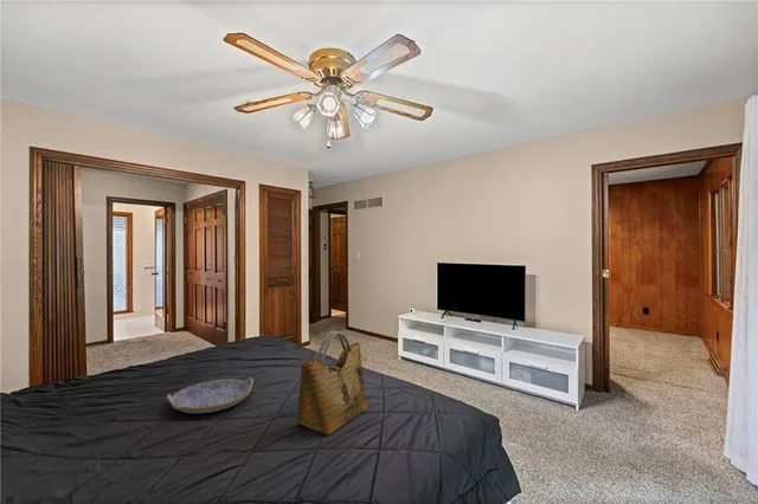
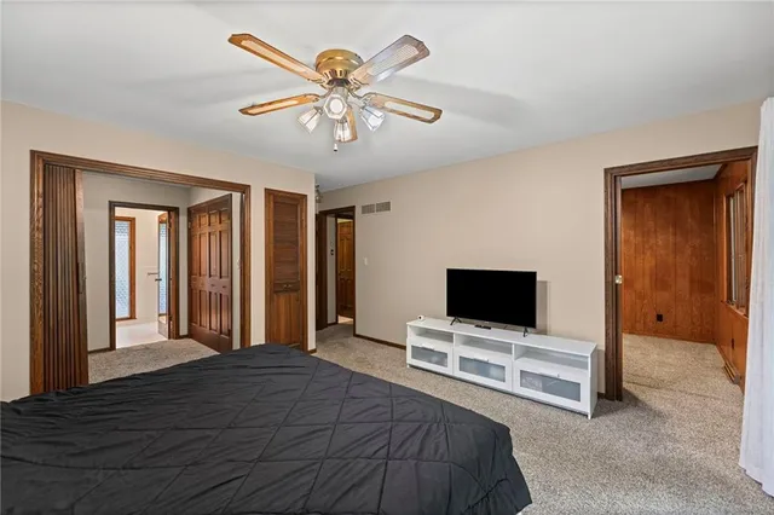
- grocery bag [296,330,368,435]
- serving tray [166,376,255,414]
